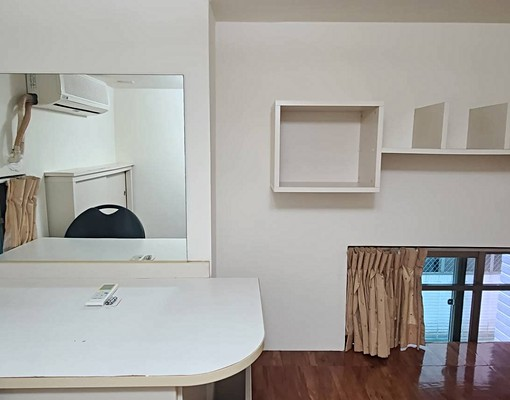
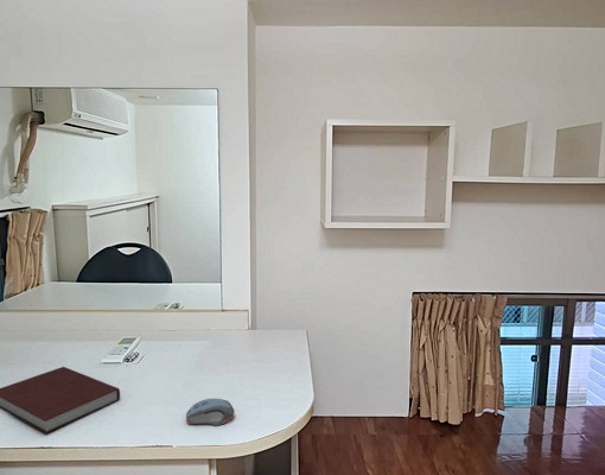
+ computer mouse [185,398,236,426]
+ notebook [0,366,121,435]
